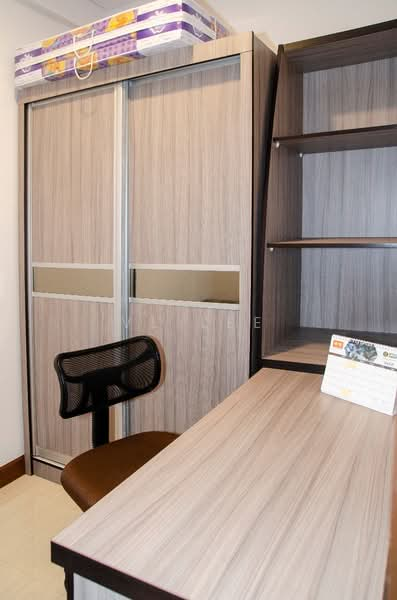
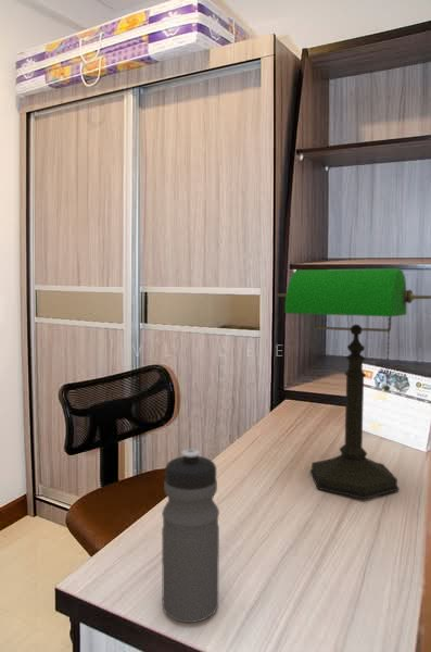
+ water bottle [161,449,220,624]
+ desk lamp [276,267,431,500]
